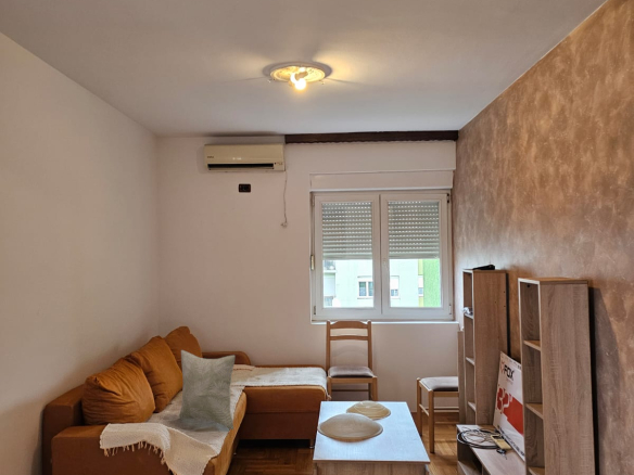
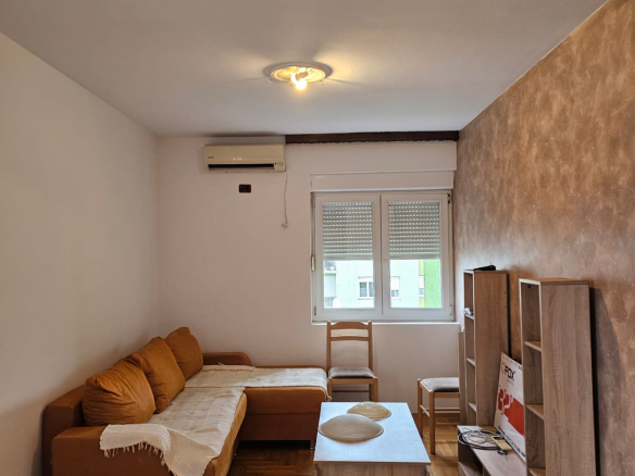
- decorative pillow [178,349,236,431]
